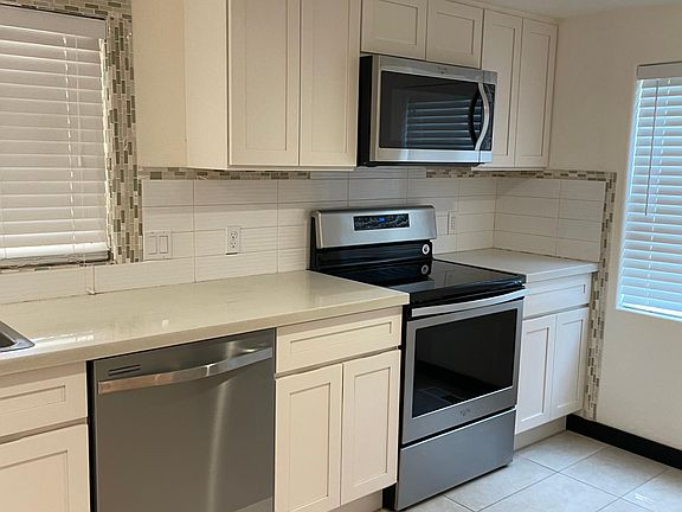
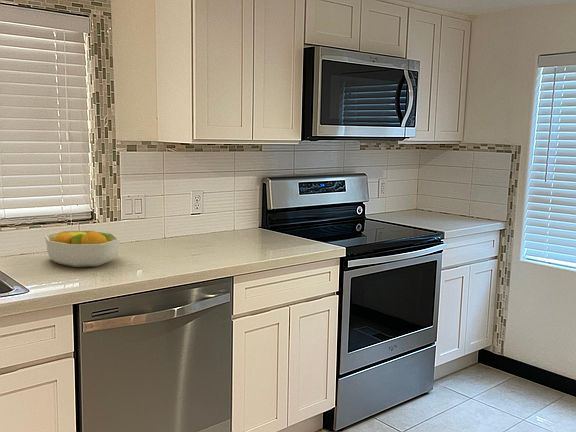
+ fruit bowl [44,229,120,268]
